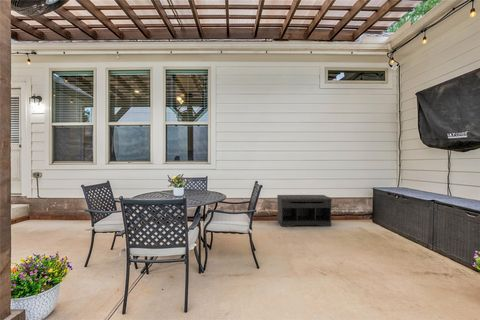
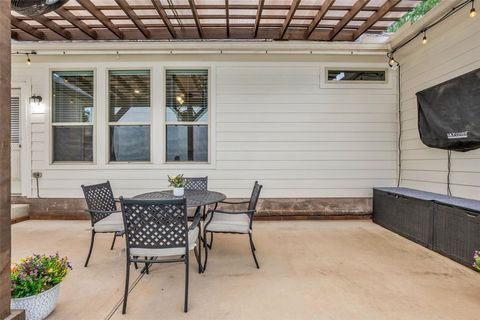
- bench [276,194,333,228]
